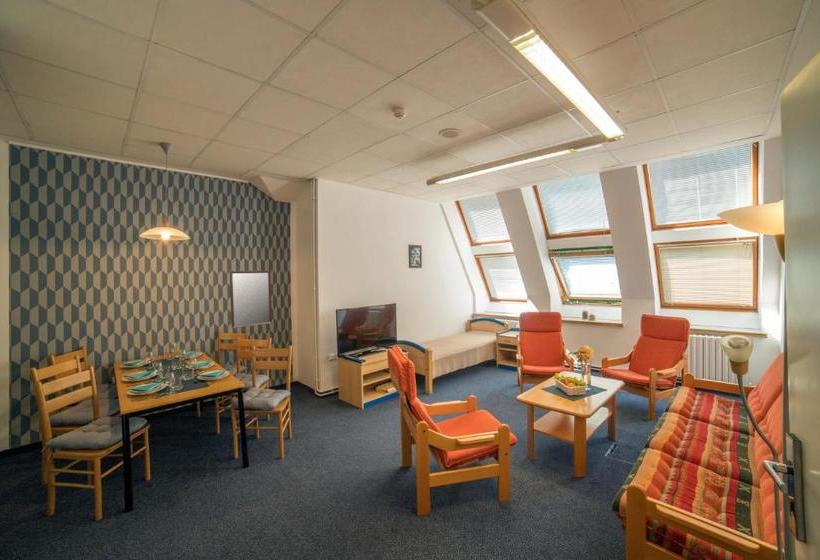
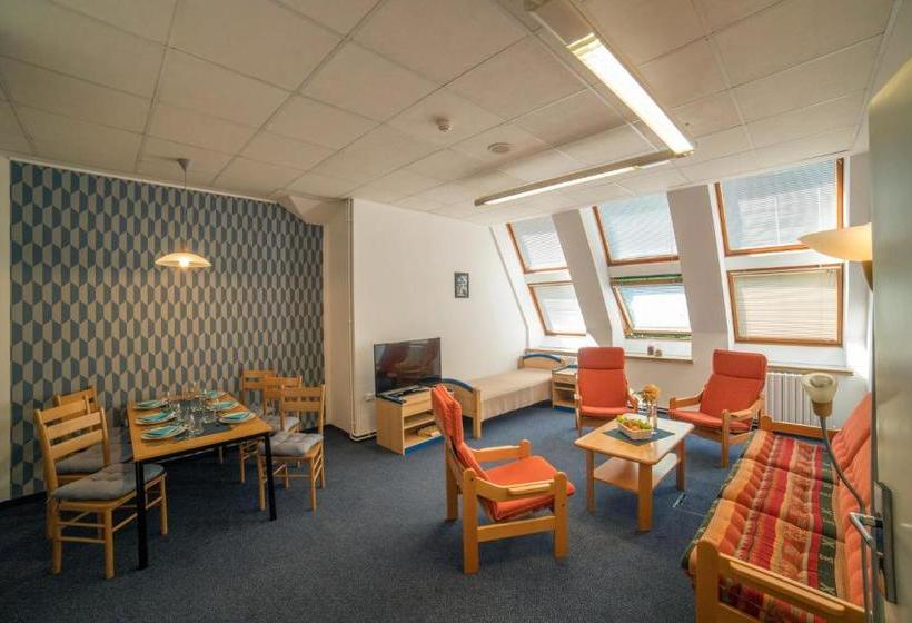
- home mirror [229,270,273,329]
